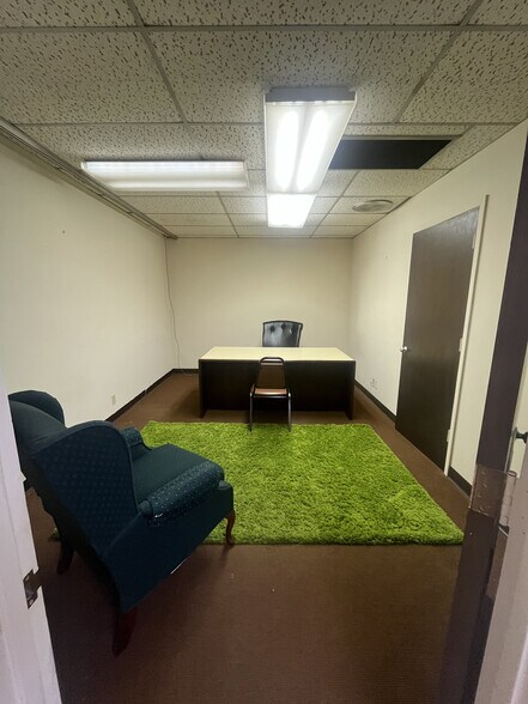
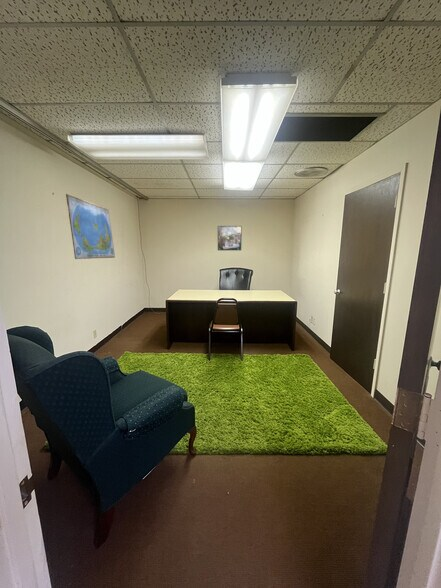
+ world map [65,193,116,260]
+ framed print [217,225,243,251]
